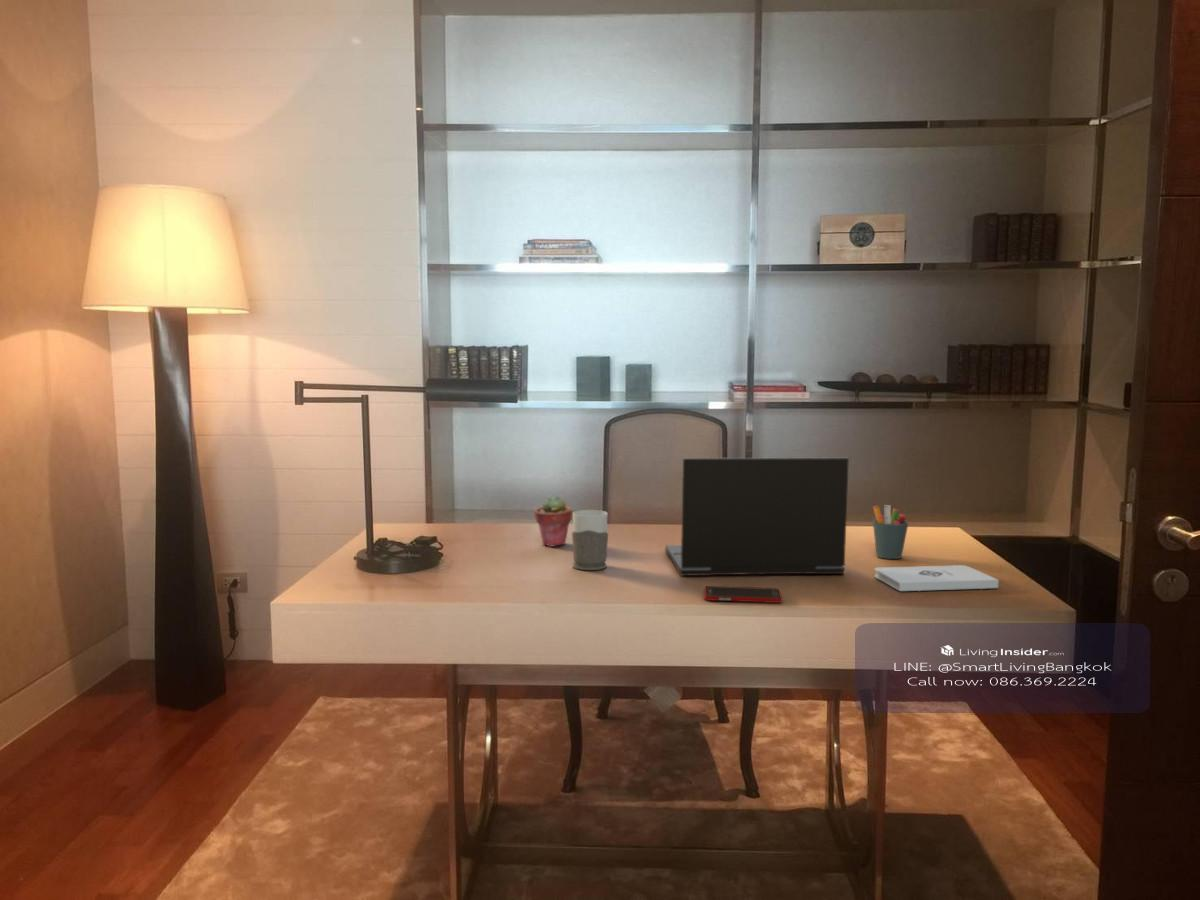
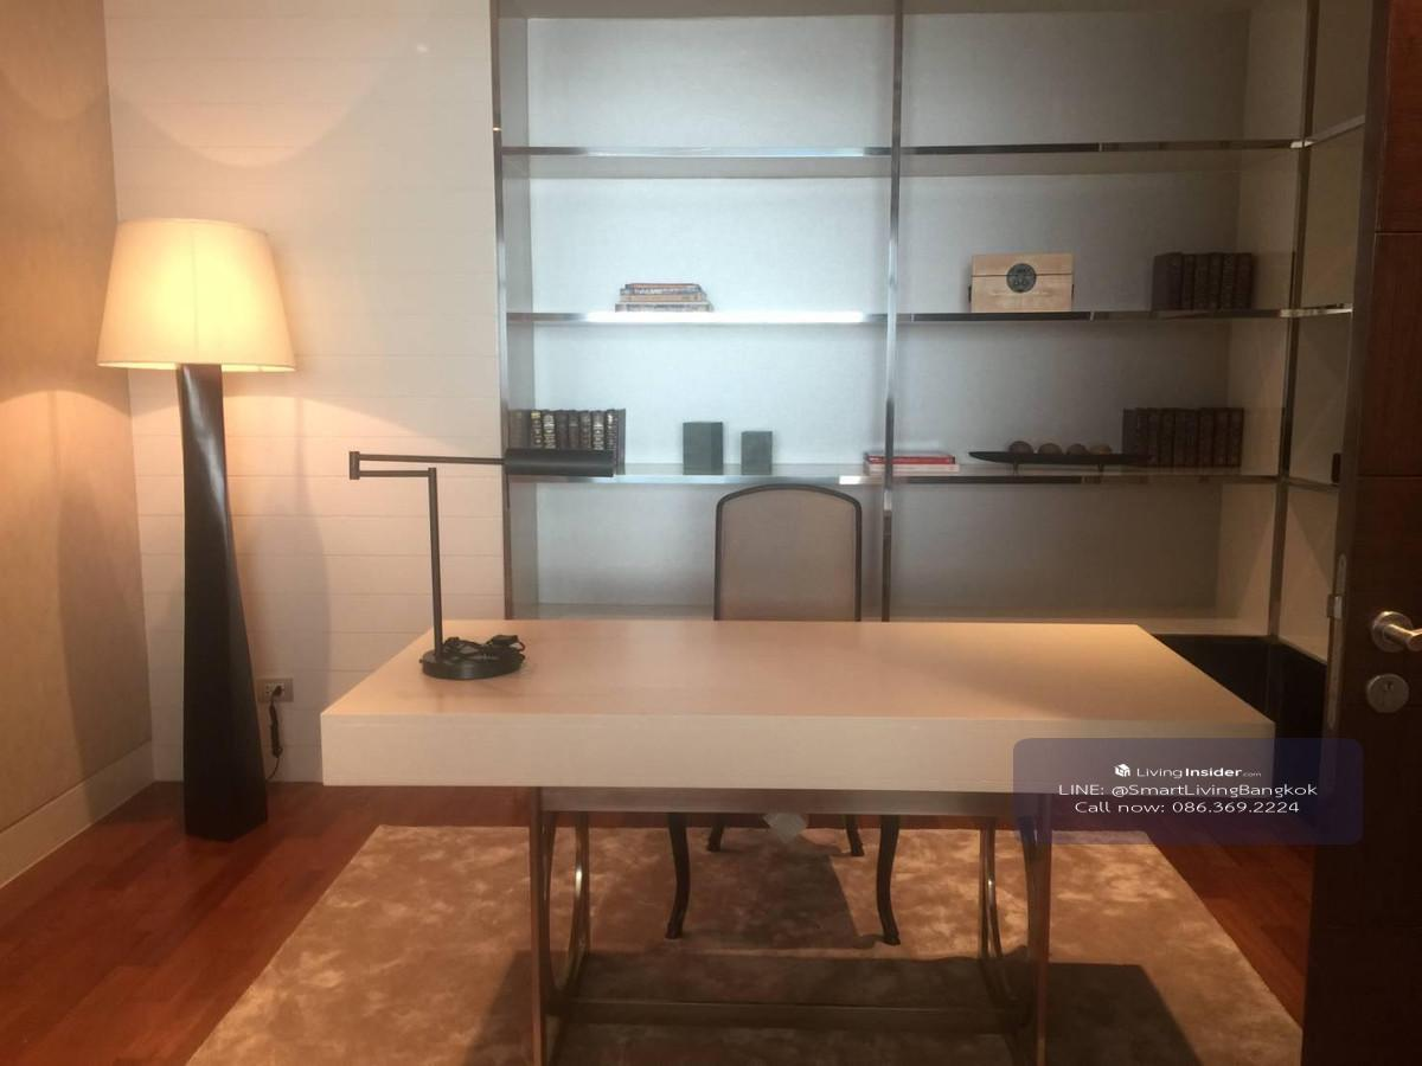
- cell phone [703,585,783,604]
- pen holder [872,504,910,560]
- mug [571,509,609,571]
- notepad [873,564,999,592]
- laptop [664,457,850,577]
- potted succulent [533,494,573,547]
